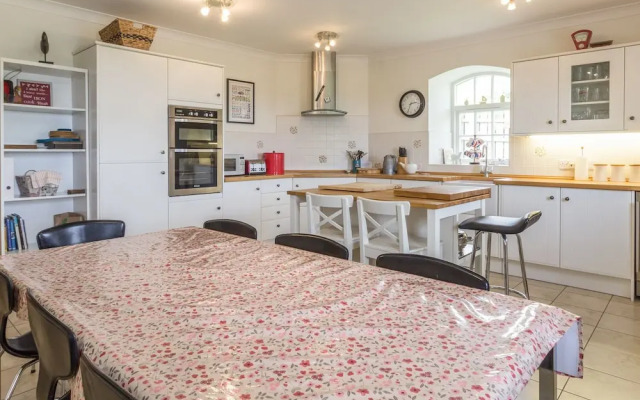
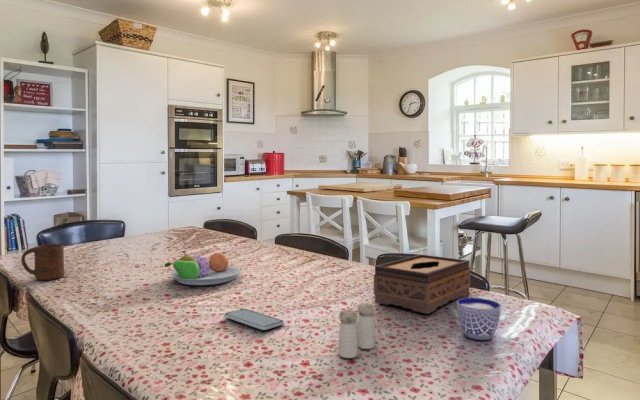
+ salt and pepper shaker [338,302,376,359]
+ cup [456,297,502,341]
+ smartphone [223,308,285,331]
+ tissue box [373,253,472,315]
+ fruit bowl [163,250,242,286]
+ cup [20,243,65,281]
